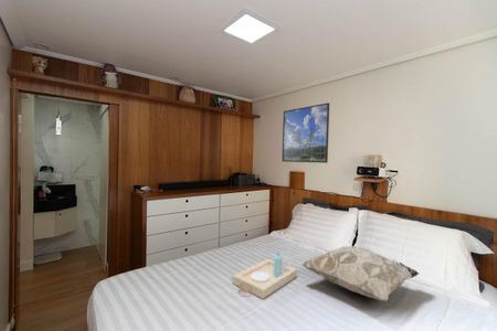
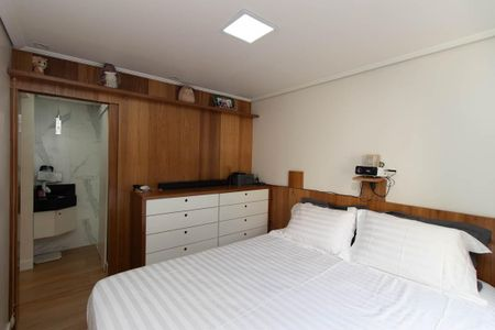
- decorative pillow [302,245,420,302]
- serving tray [231,252,298,300]
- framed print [281,102,330,164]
